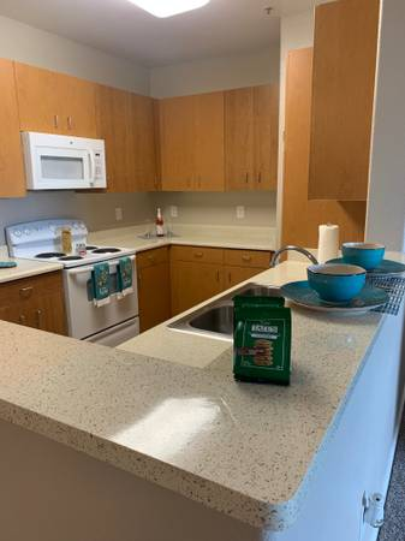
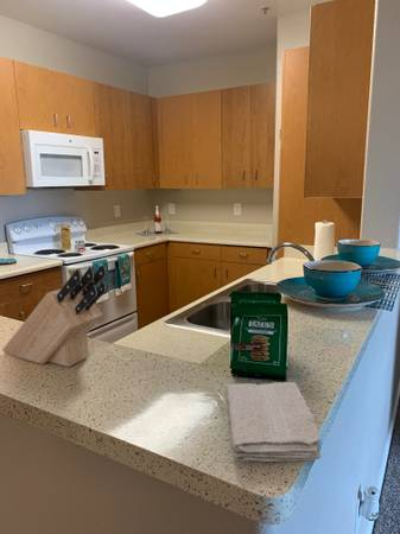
+ knife block [1,263,108,368]
+ washcloth [224,381,322,463]
